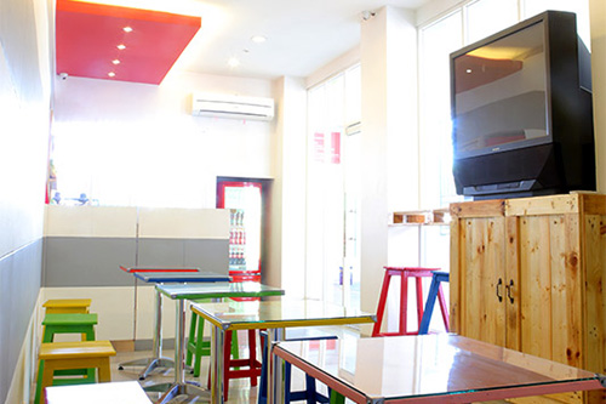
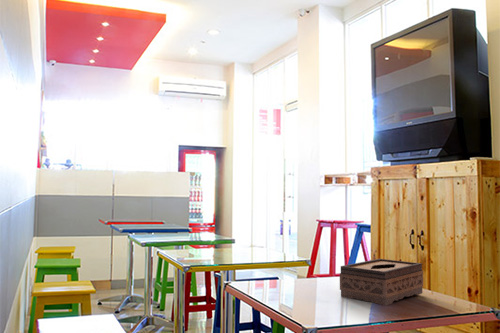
+ tissue box [339,258,424,307]
